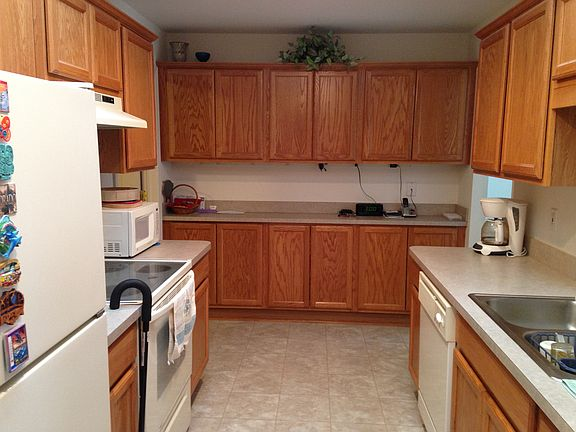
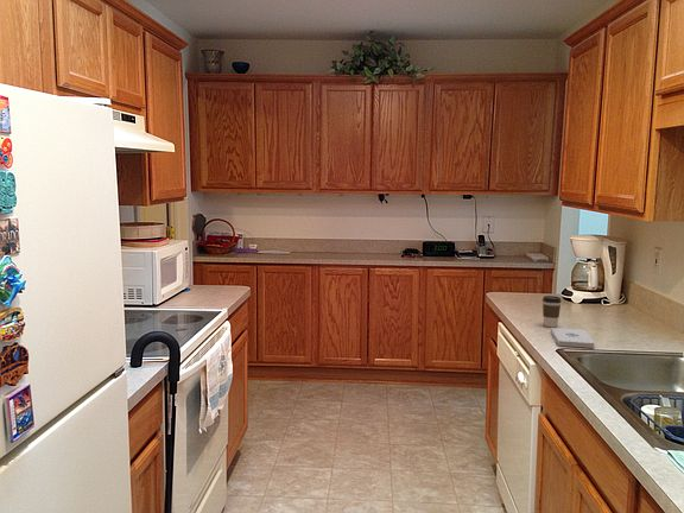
+ notepad [550,327,596,349]
+ coffee cup [542,294,563,328]
